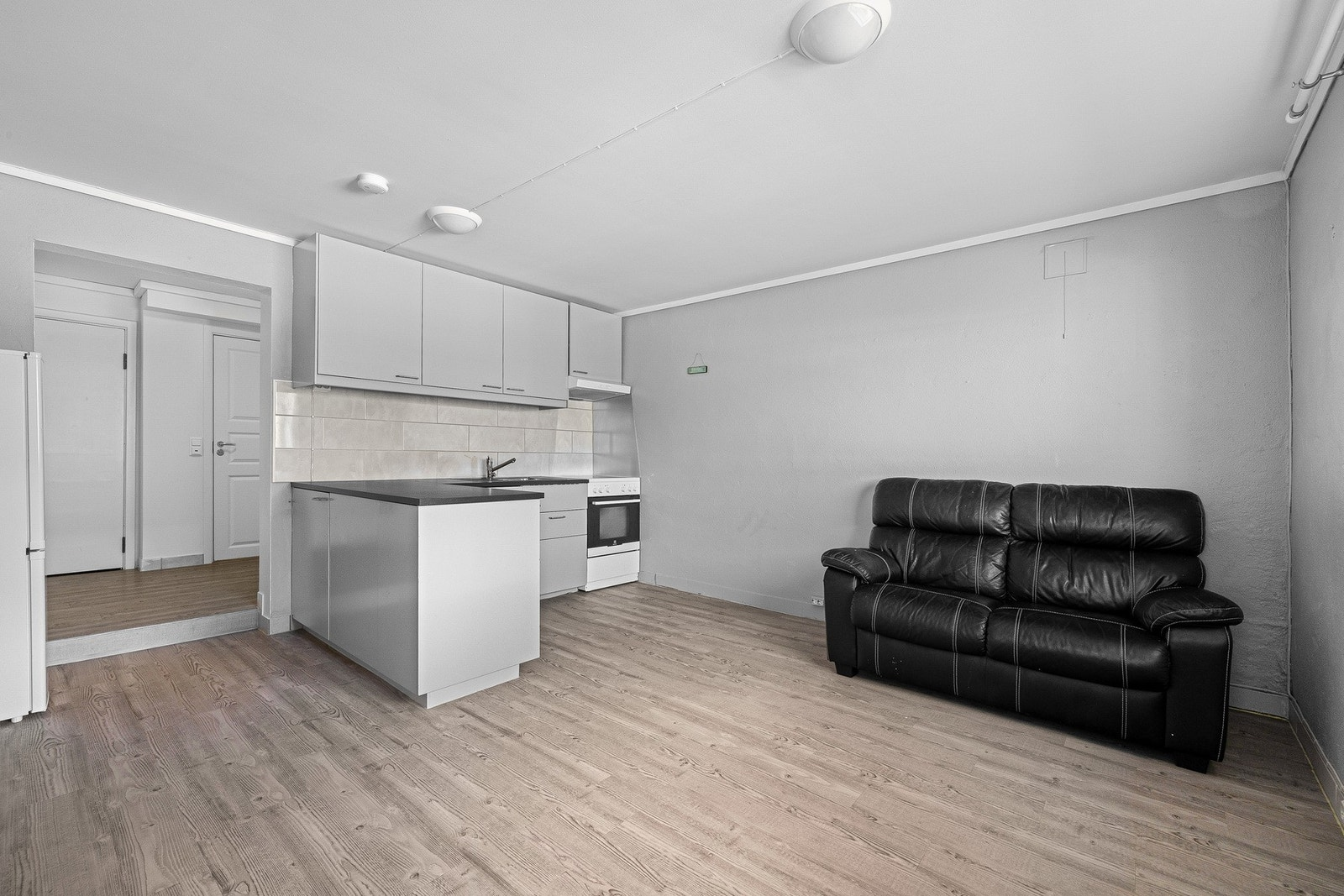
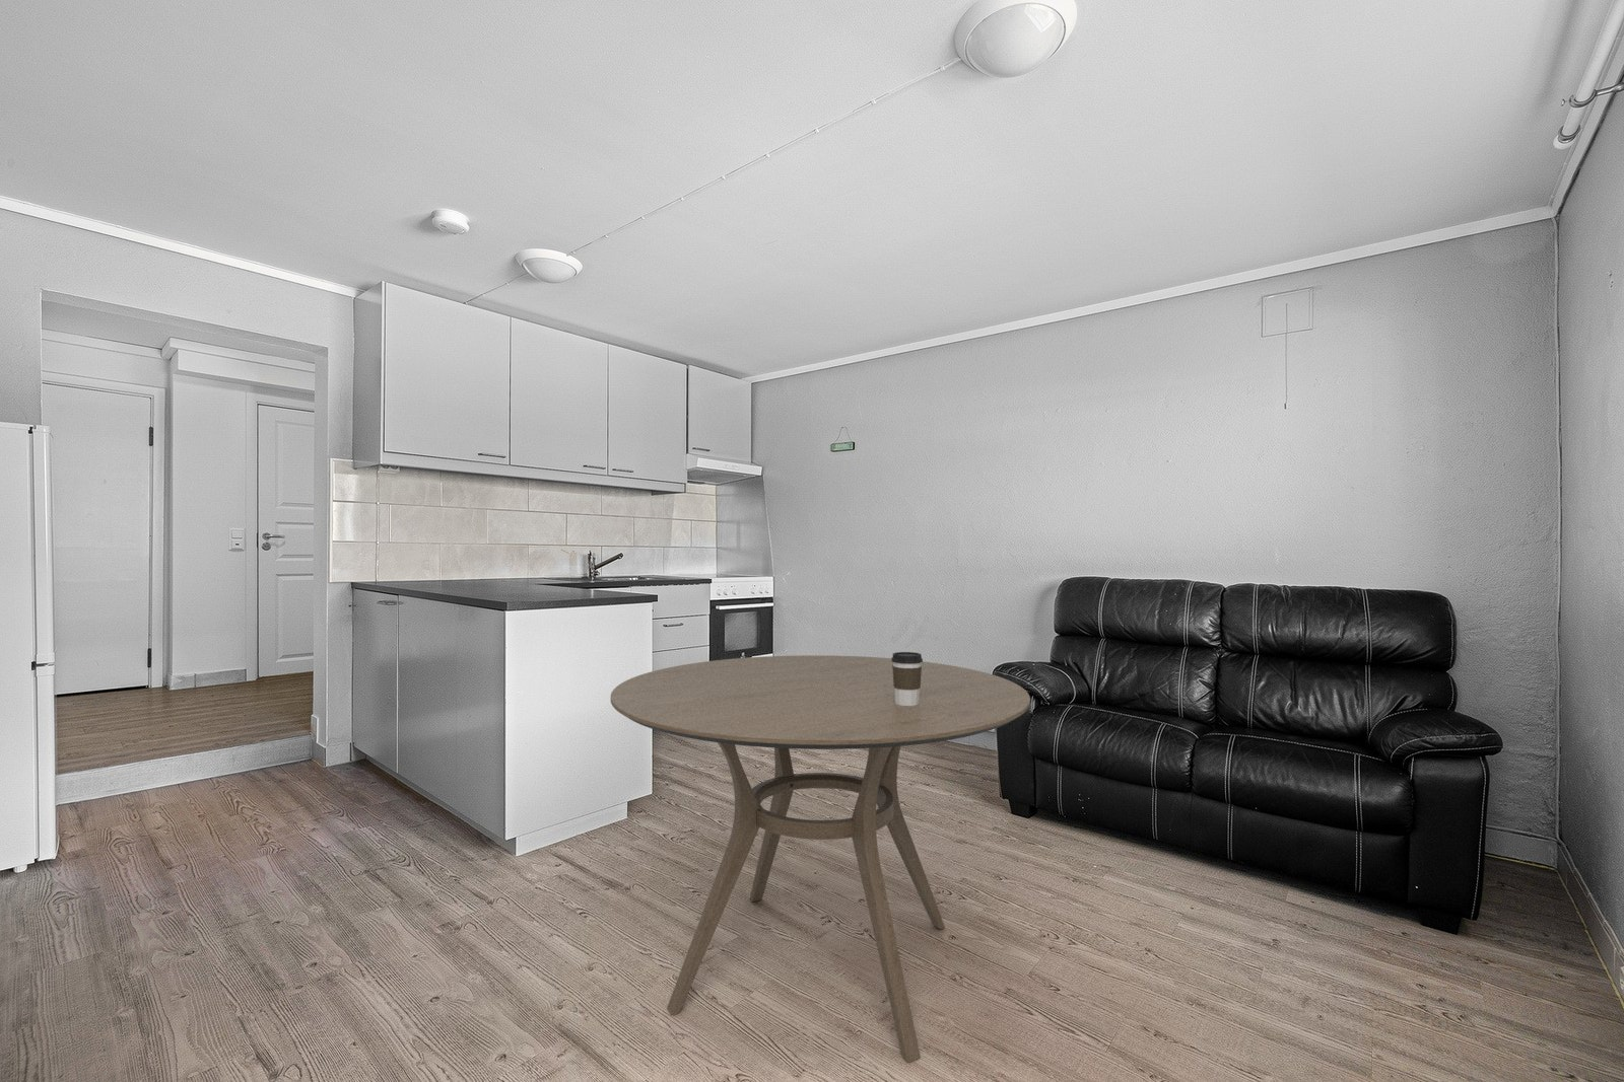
+ dining table [609,655,1031,1064]
+ coffee cup [891,651,923,705]
